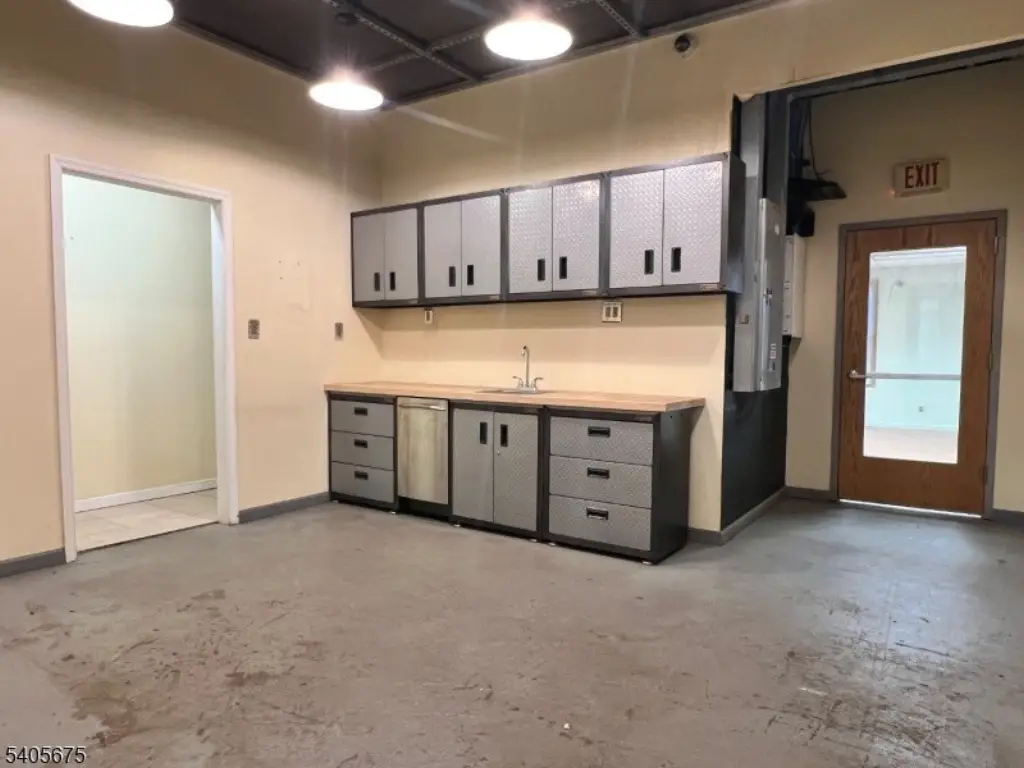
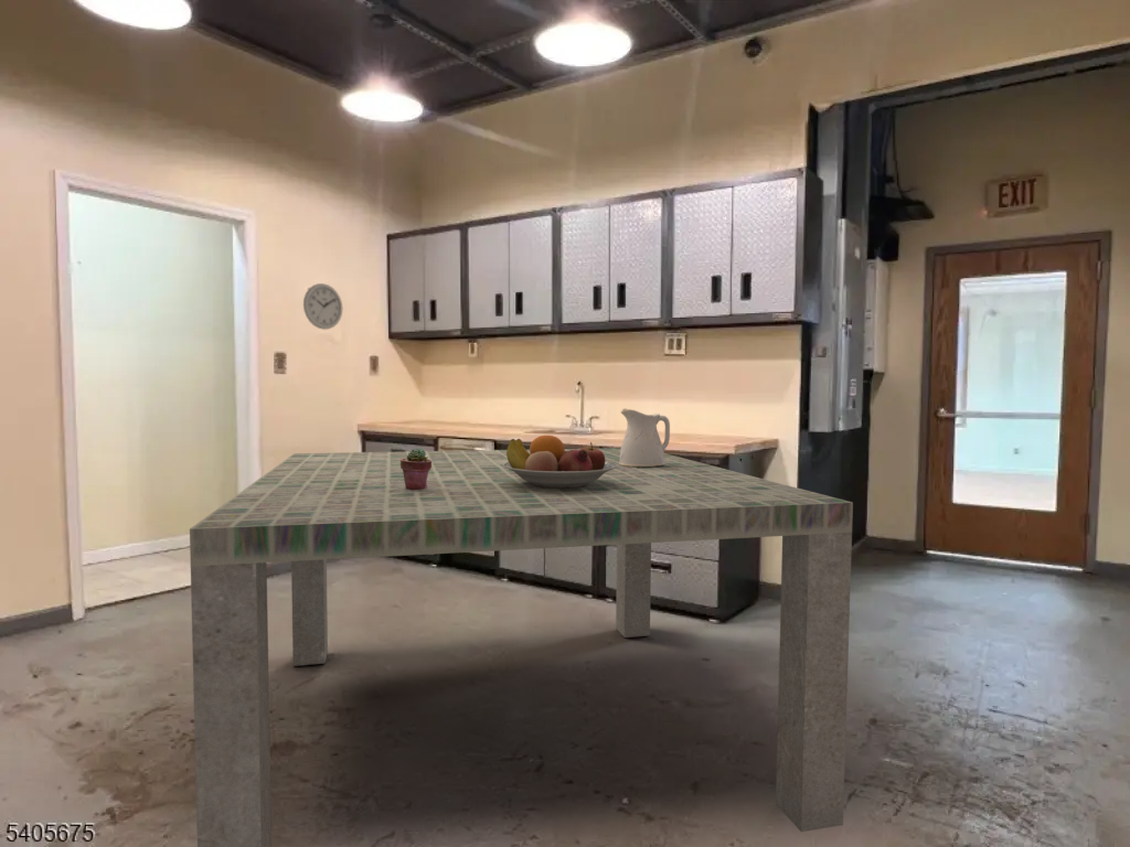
+ wall clock [302,282,343,331]
+ pitcher [619,408,671,467]
+ potted succulent [401,447,431,490]
+ fruit bowl [503,435,617,489]
+ dining table [189,447,854,847]
